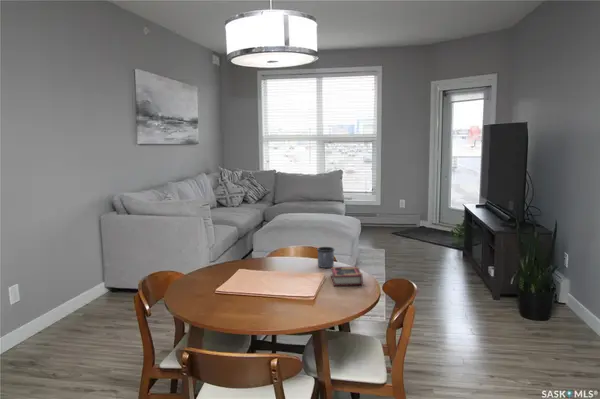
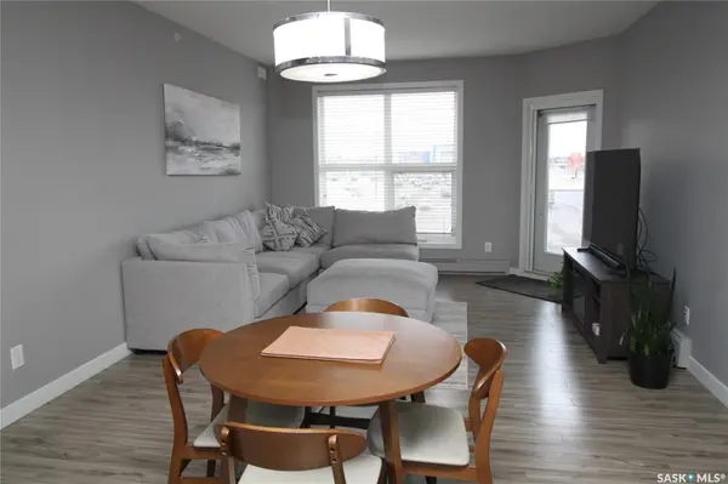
- book [330,265,364,287]
- mug [316,246,335,269]
